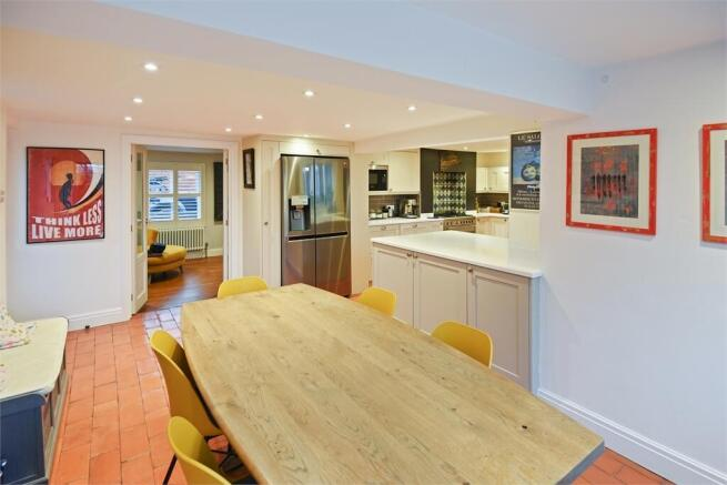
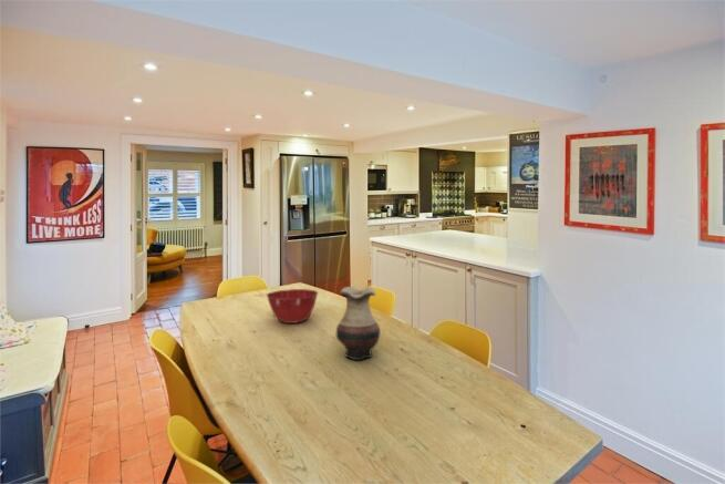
+ mixing bowl [266,288,319,325]
+ vase [335,286,382,361]
